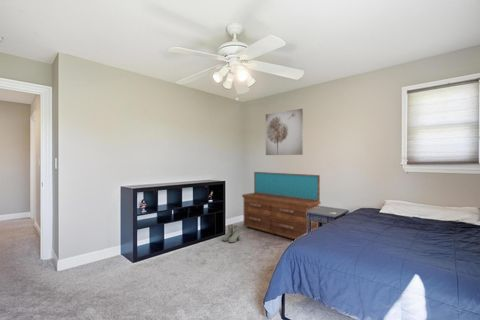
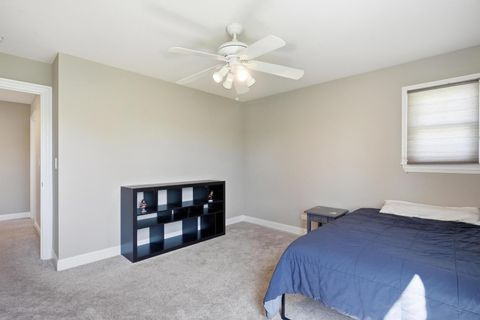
- dresser [241,171,322,240]
- wall art [265,108,304,156]
- boots [221,224,241,243]
